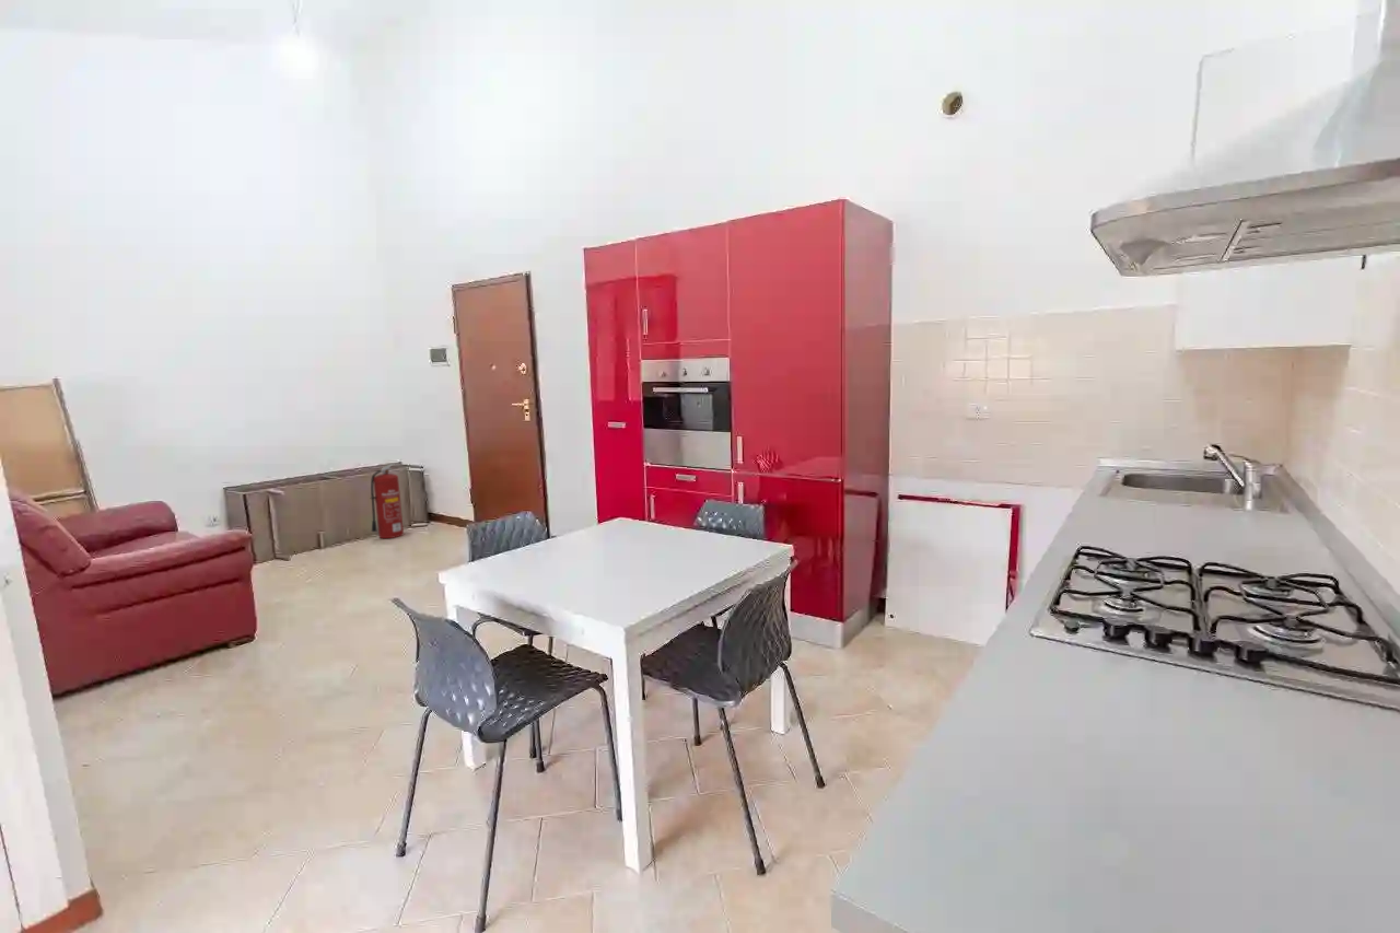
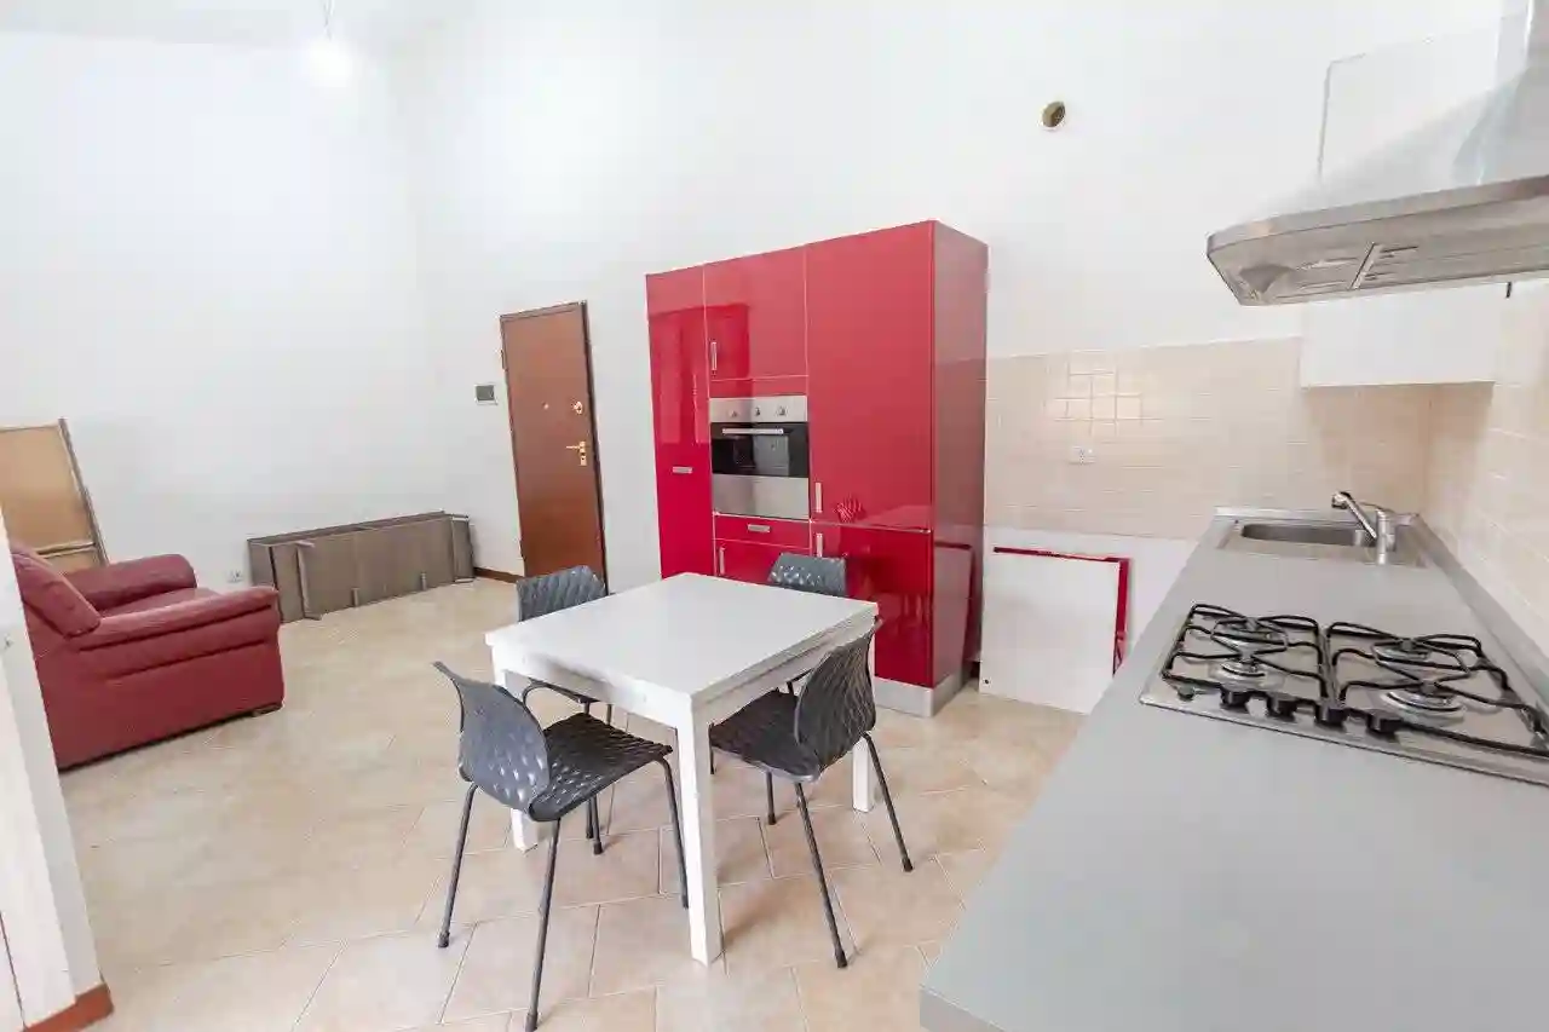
- fire extinguisher [370,463,405,539]
